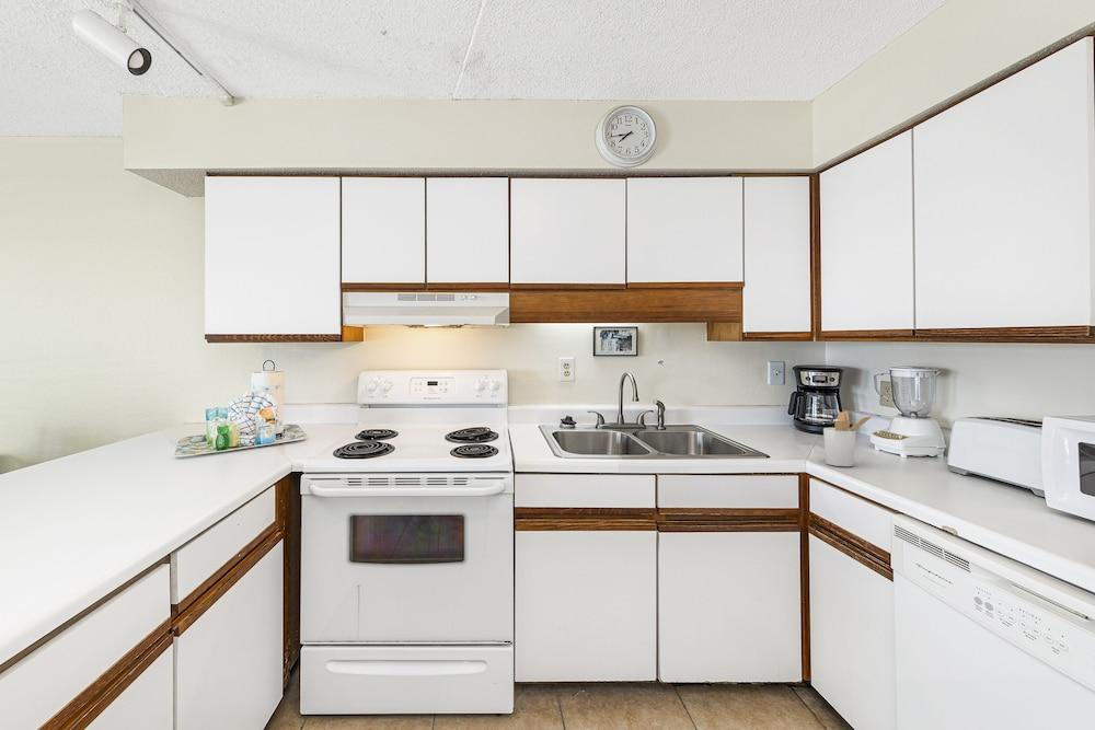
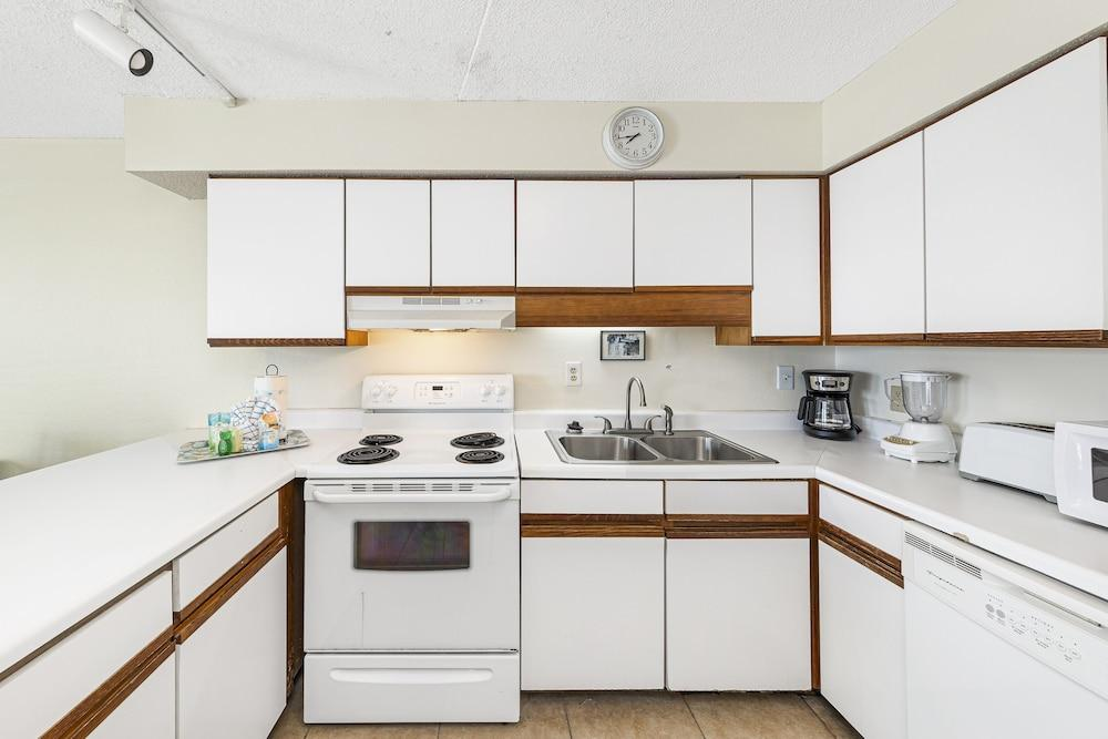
- utensil holder [822,410,873,467]
